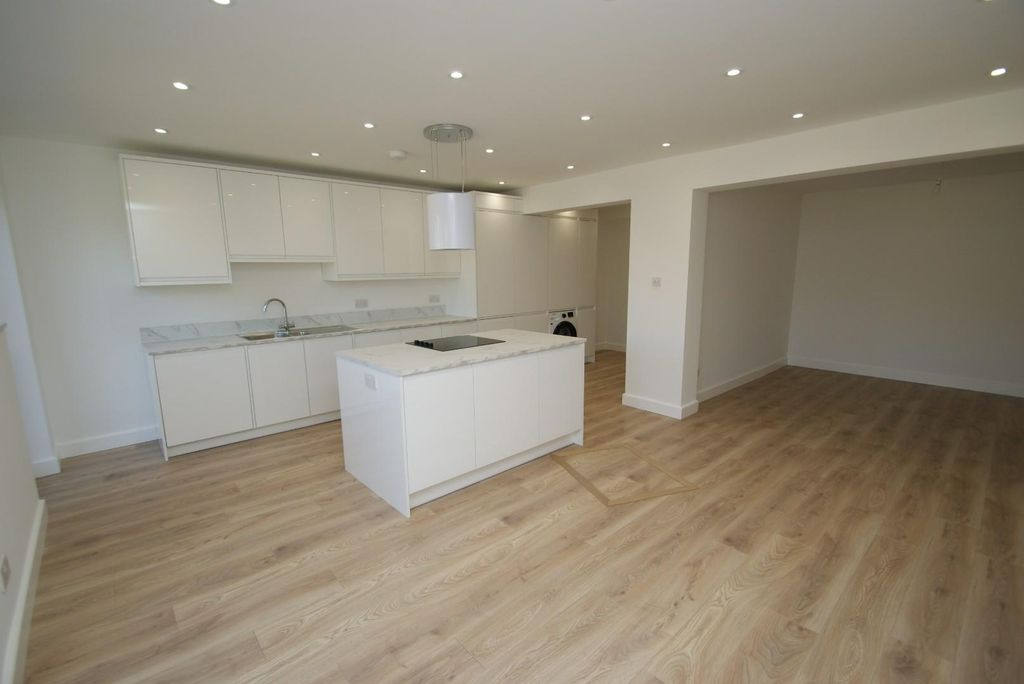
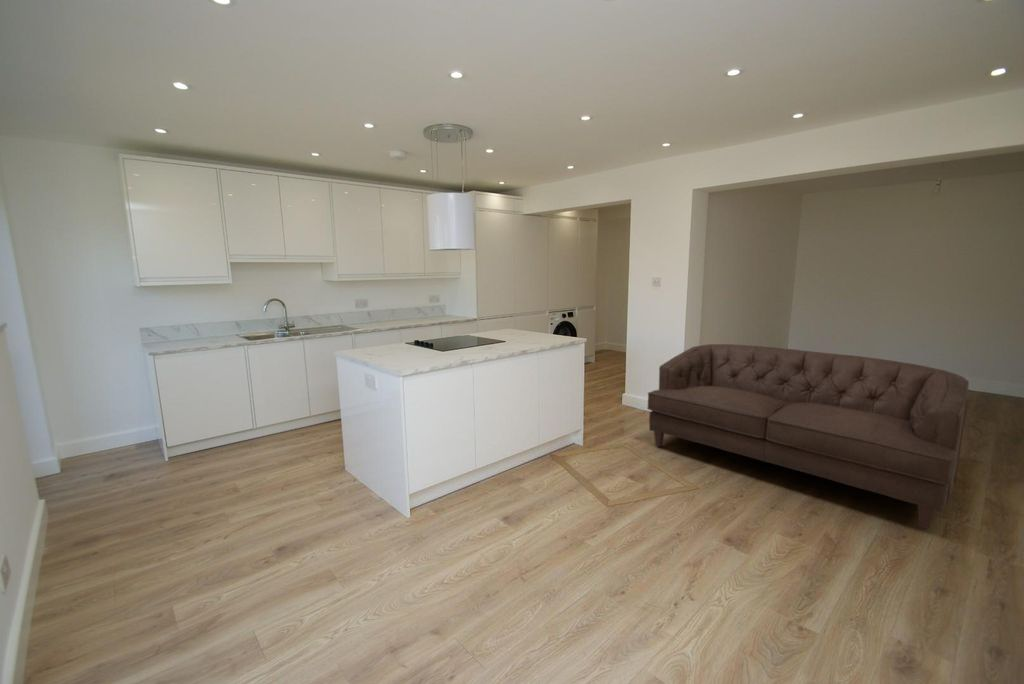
+ sofa [646,343,970,530]
